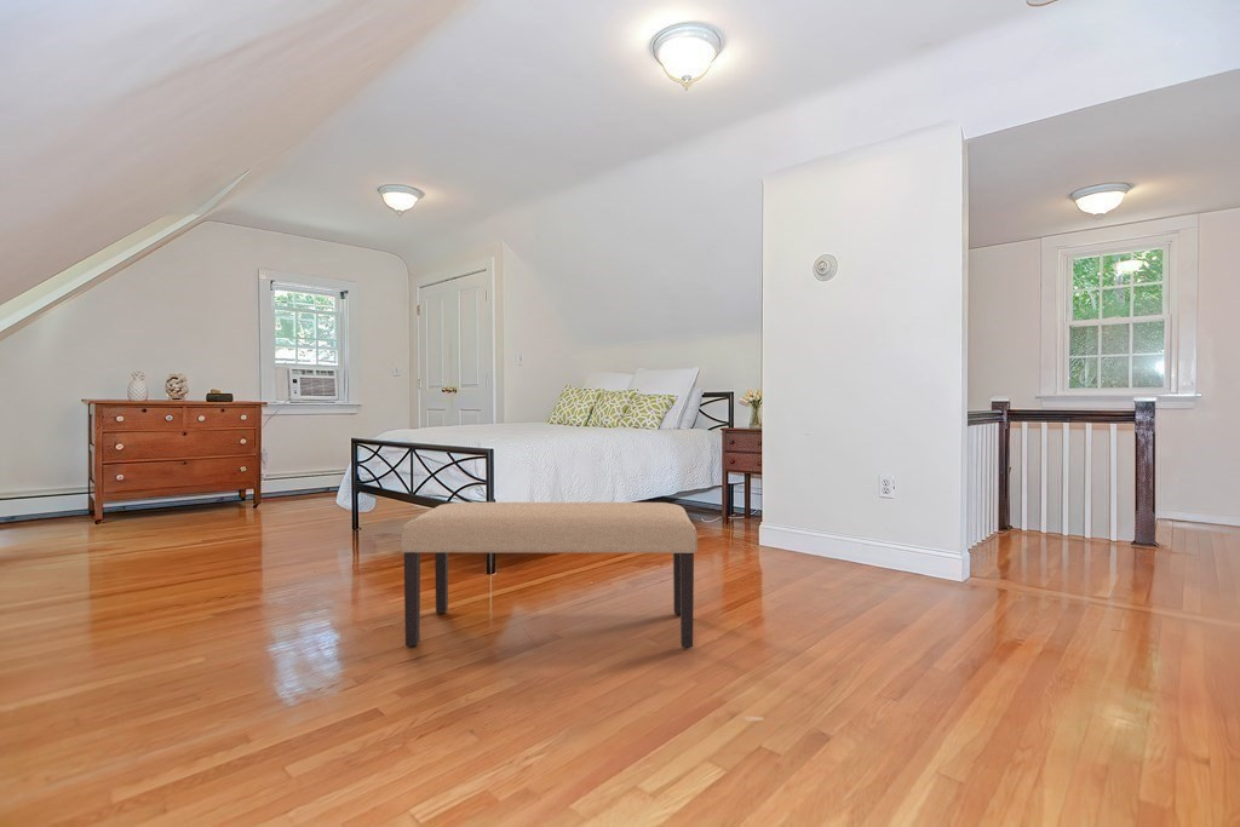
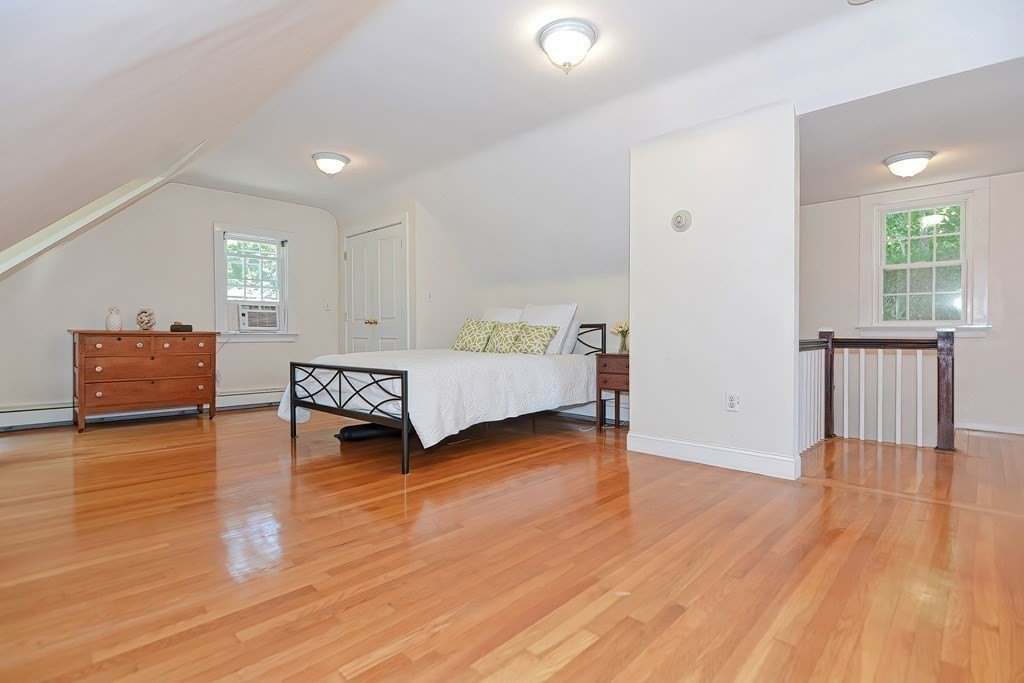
- bench [398,501,699,649]
